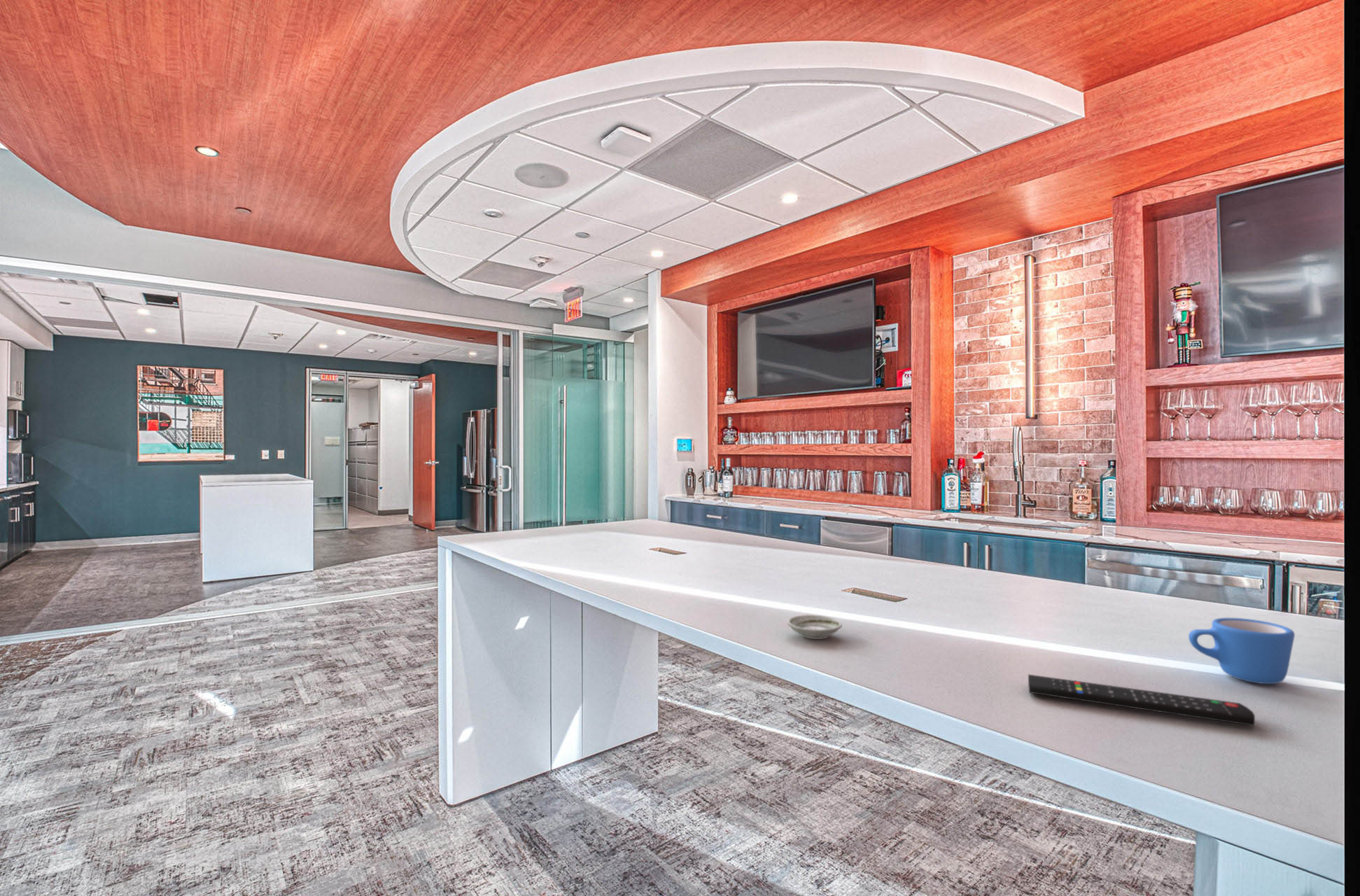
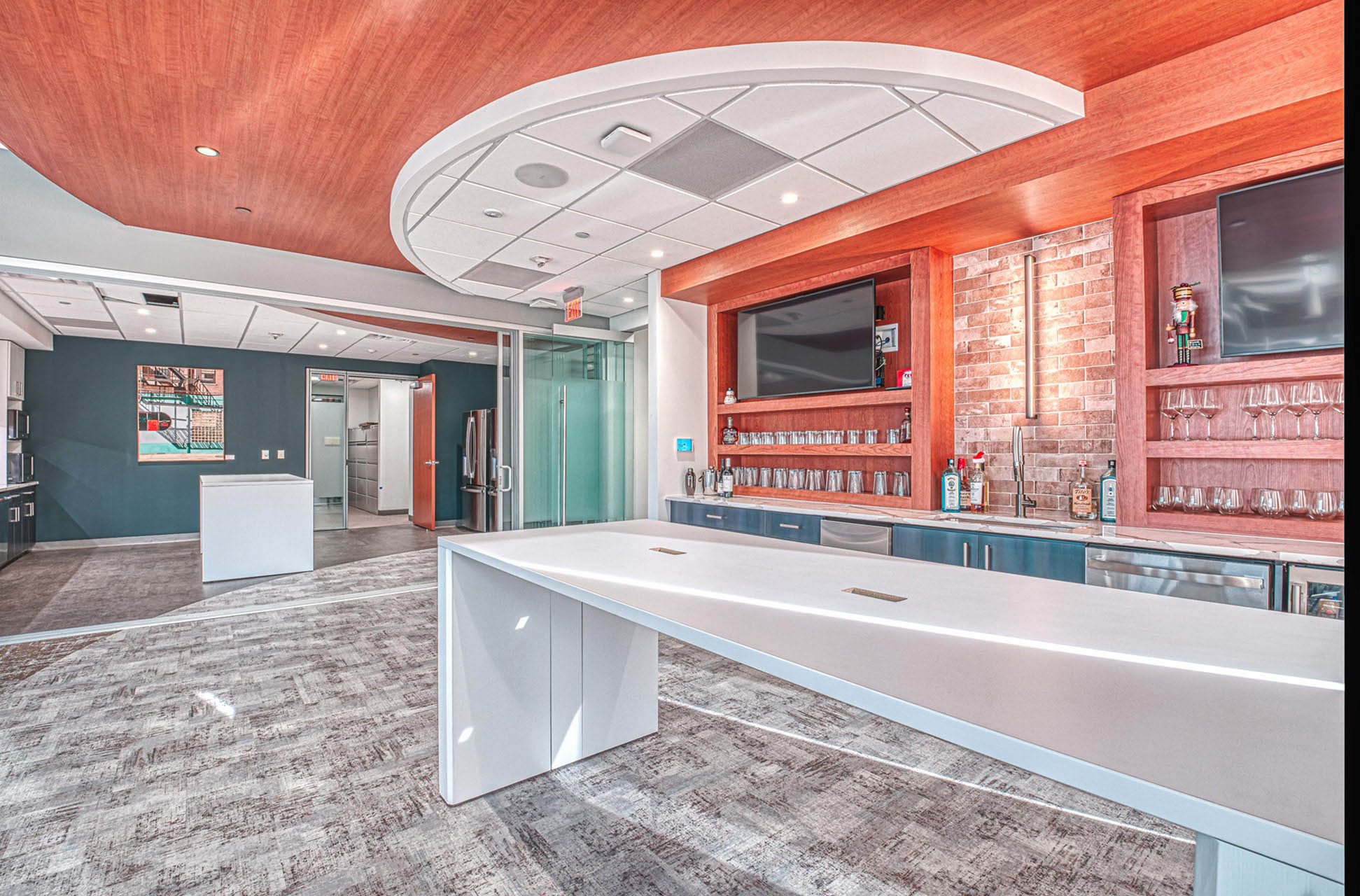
- mug [1188,617,1296,685]
- remote control [1028,673,1256,727]
- saucer [786,614,843,640]
